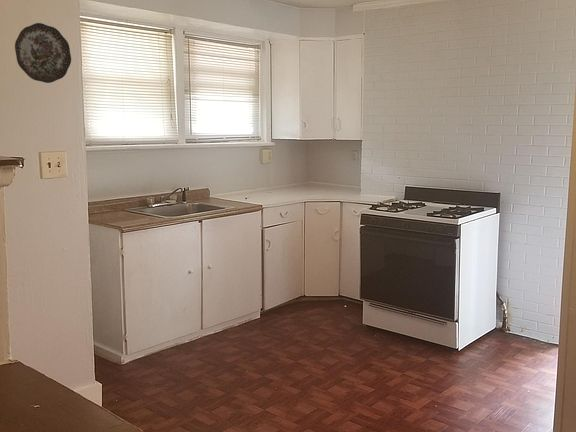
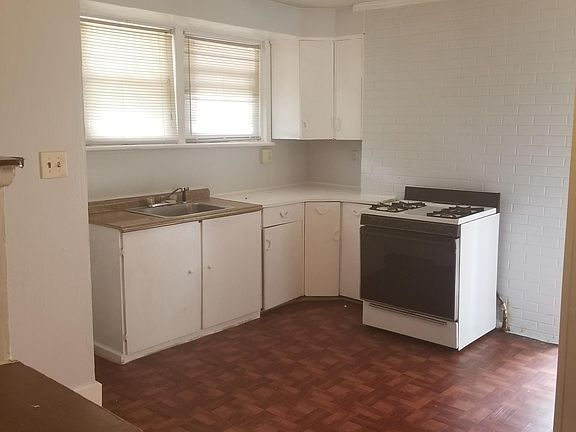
- decorative plate [14,22,72,84]
